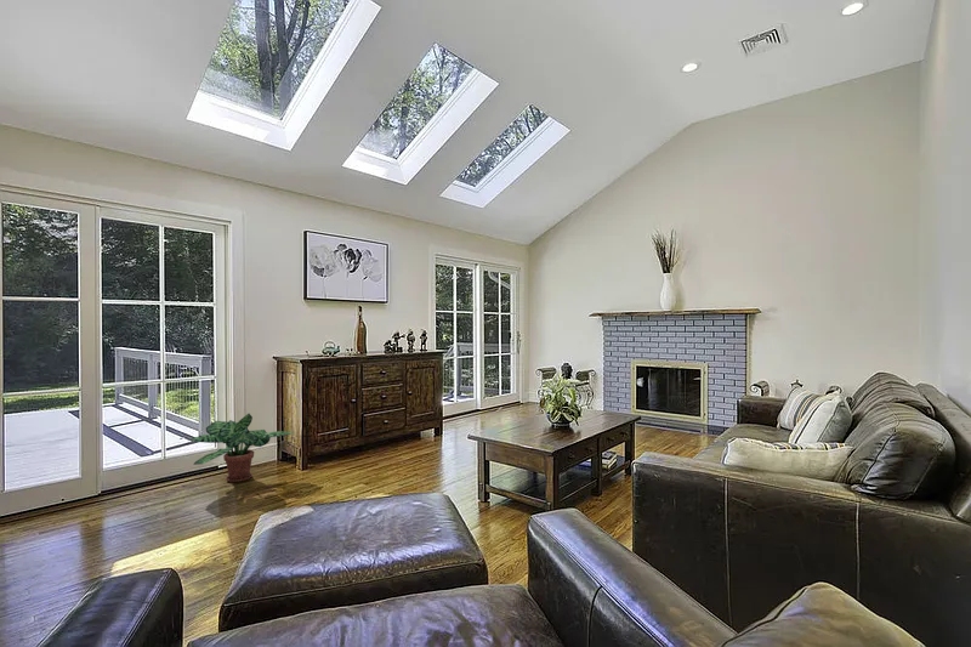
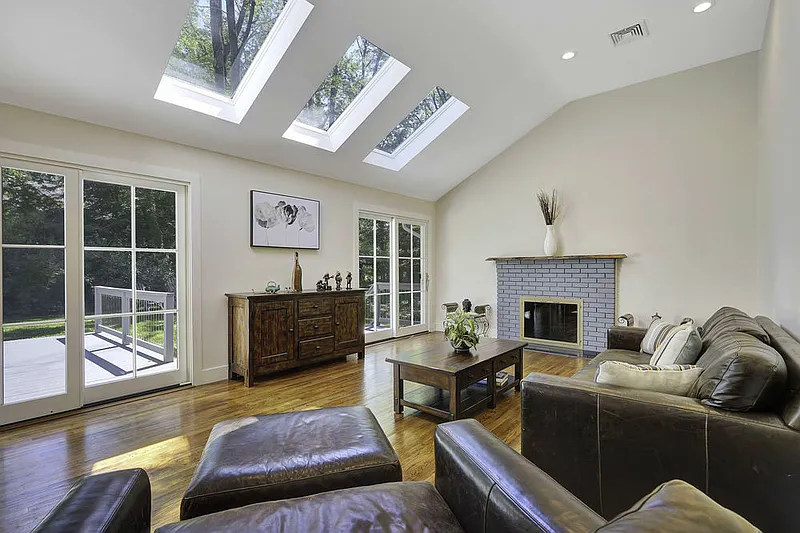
- potted plant [186,413,295,483]
